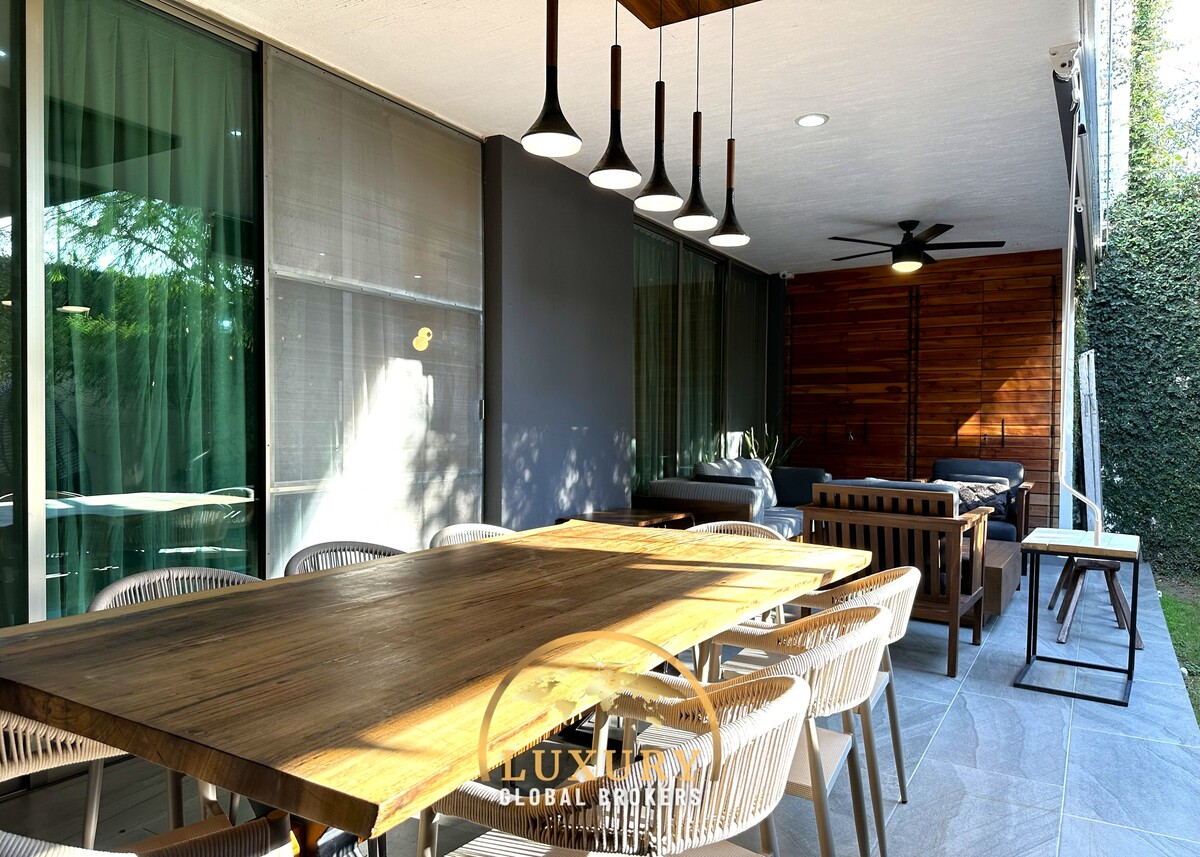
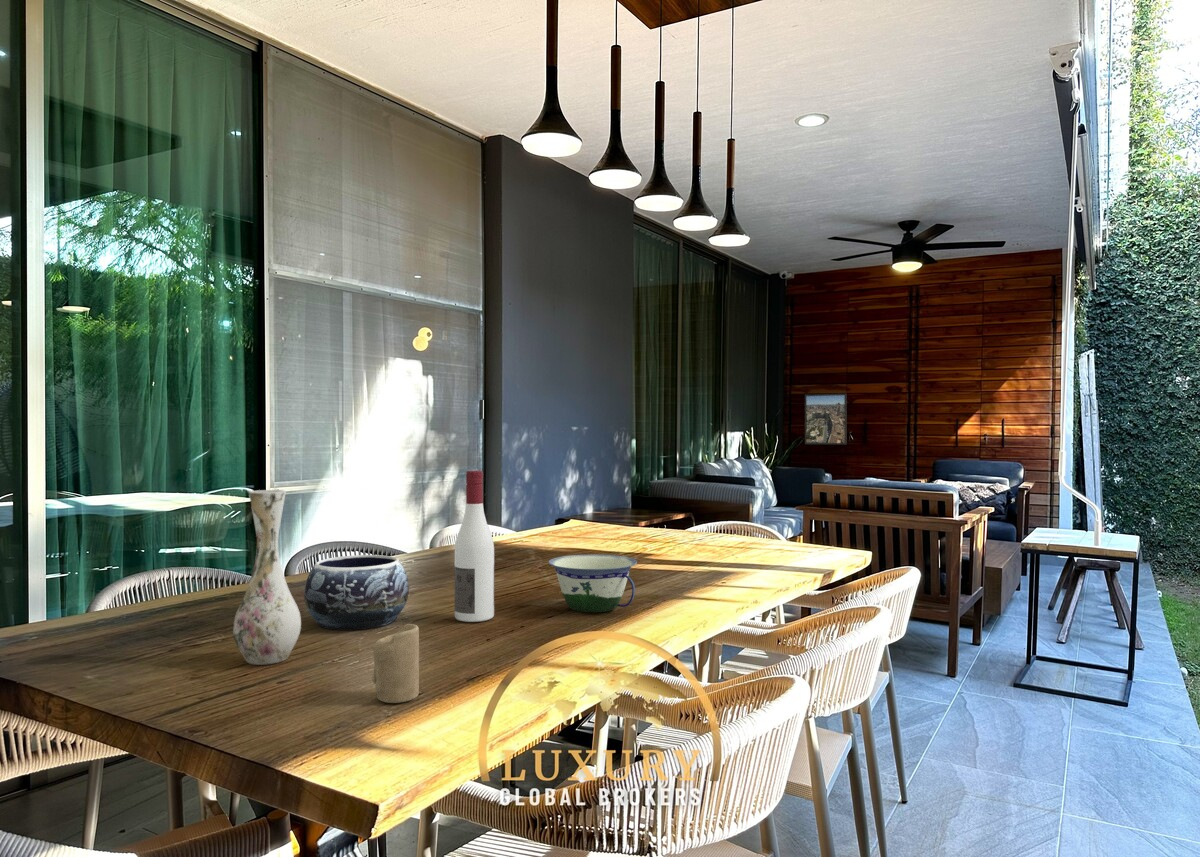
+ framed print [804,393,847,445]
+ alcohol [454,470,495,623]
+ decorative bowl [303,554,410,631]
+ bowl [547,553,638,613]
+ vase [232,489,302,666]
+ candle [371,623,420,704]
